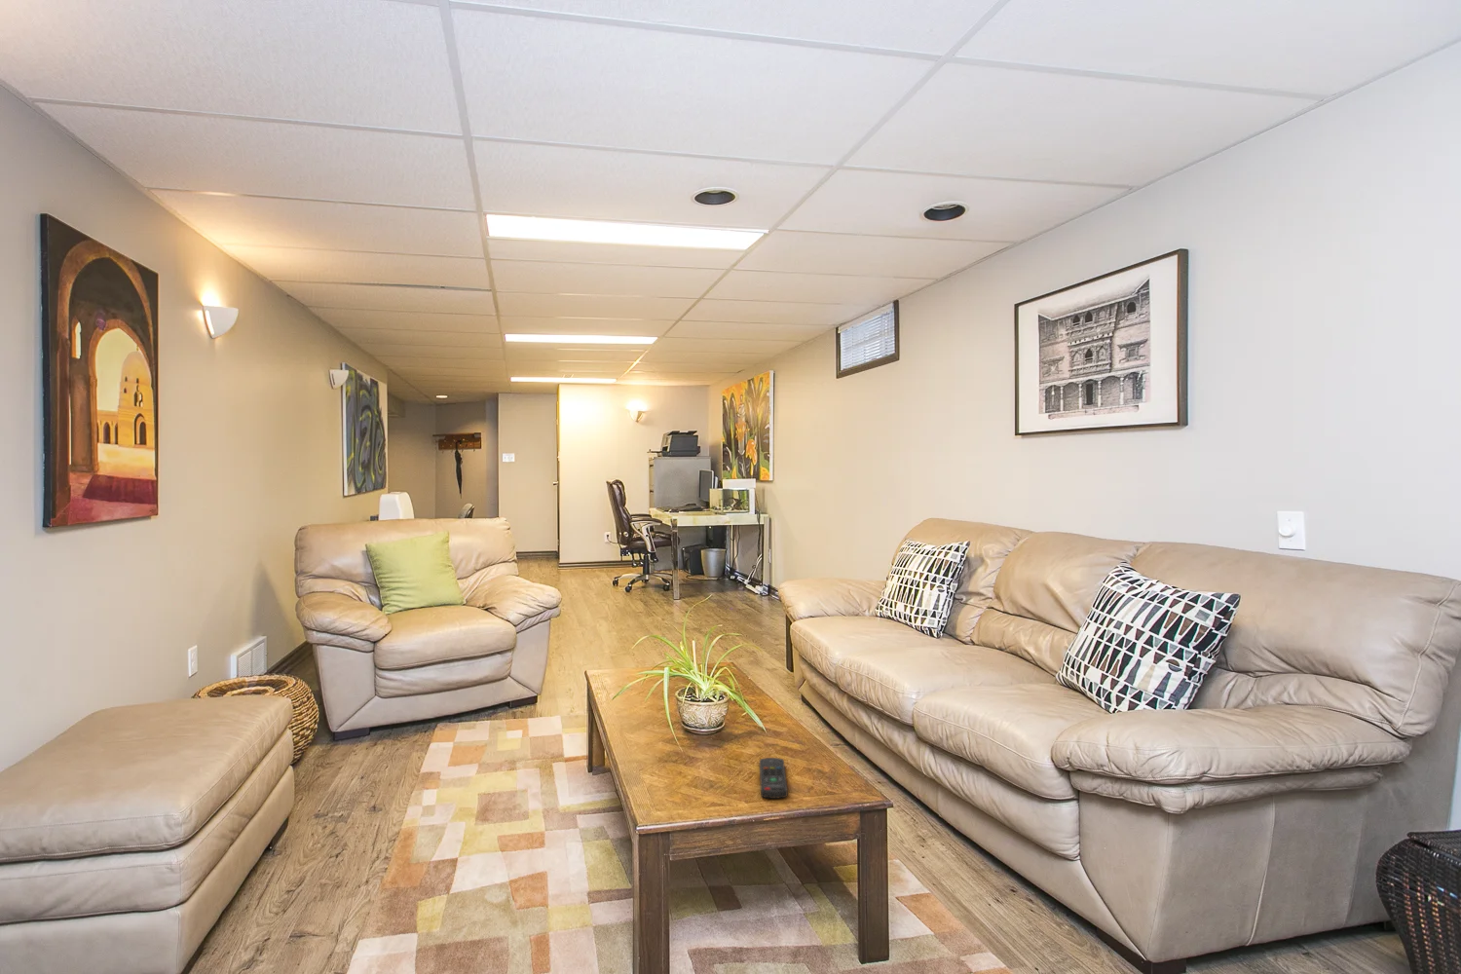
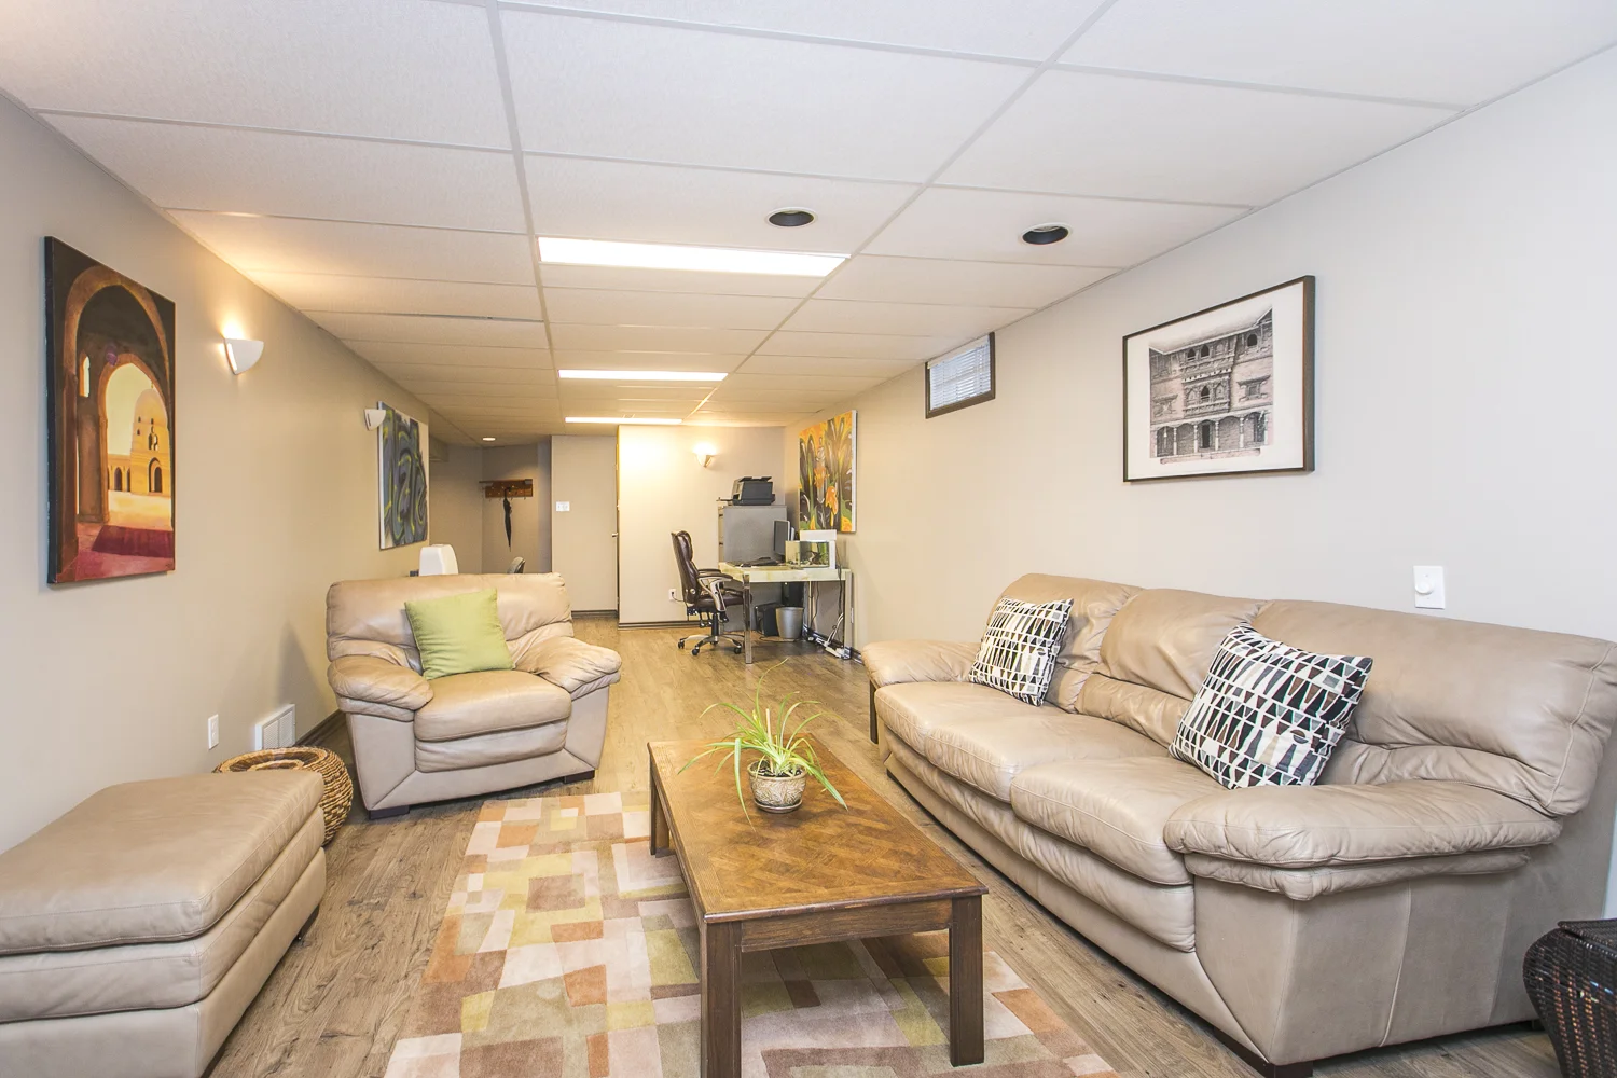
- remote control [759,757,789,800]
